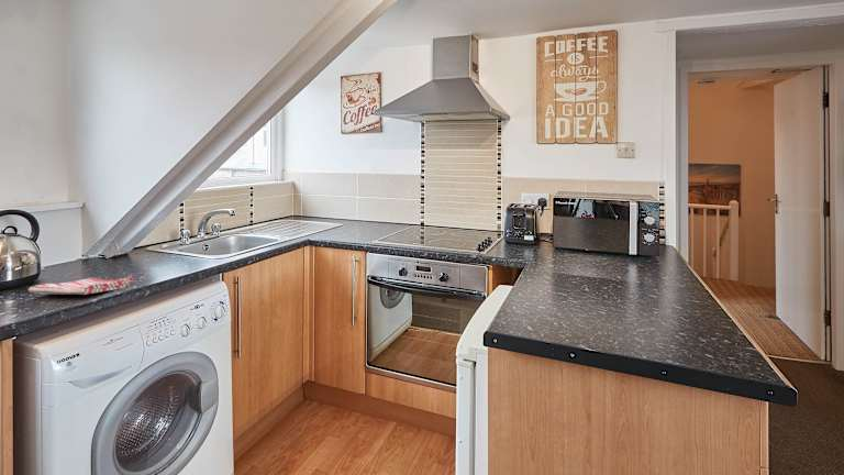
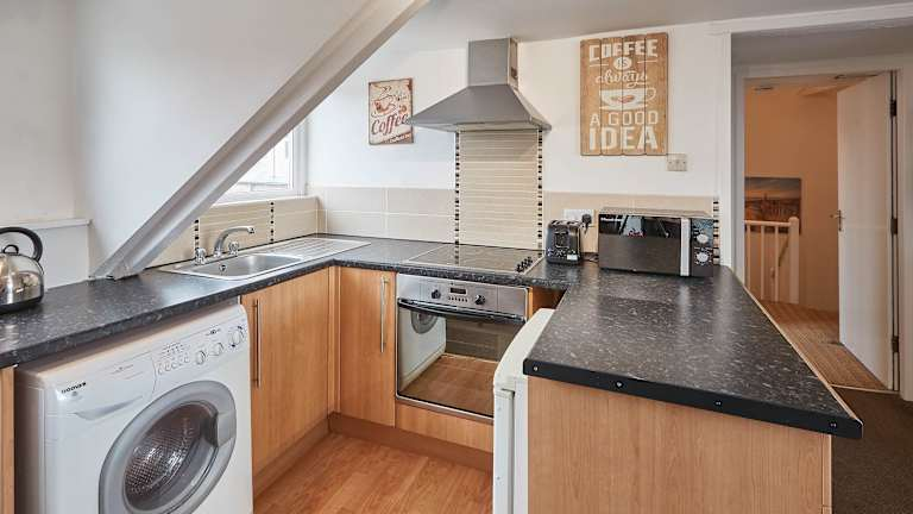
- dish towel [27,275,135,296]
